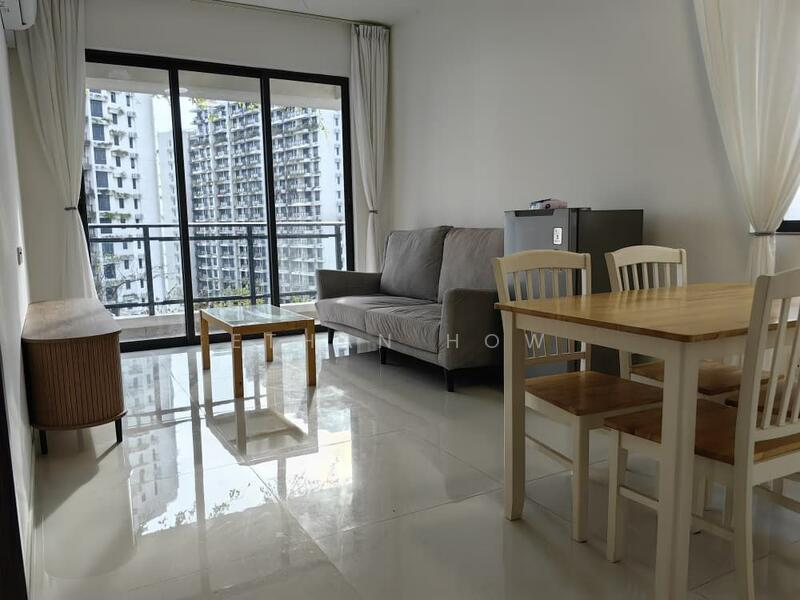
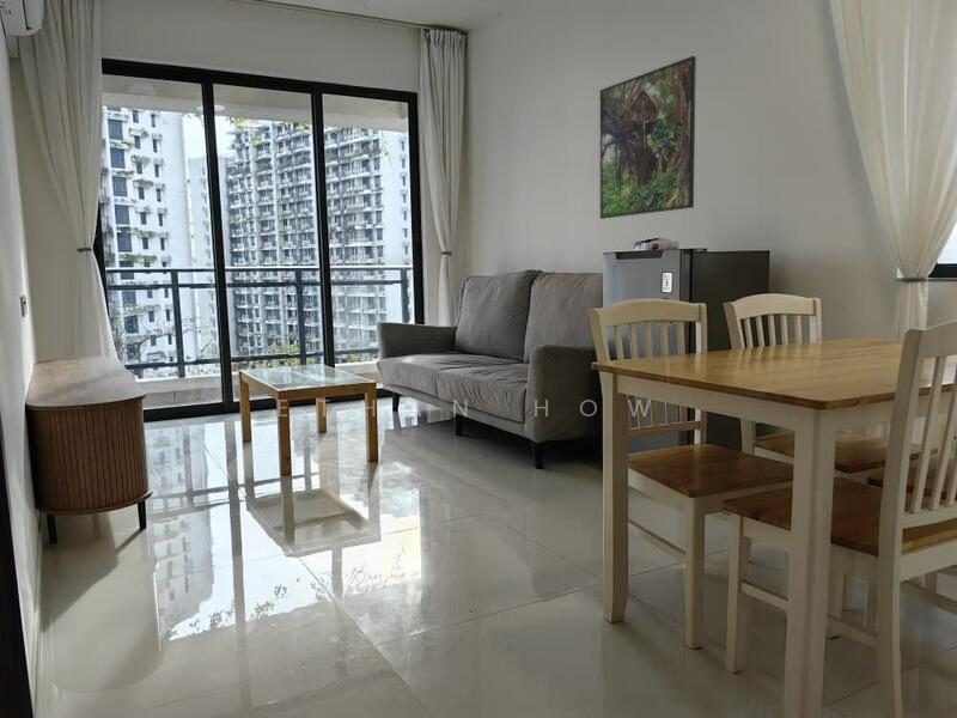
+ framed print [598,55,697,220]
